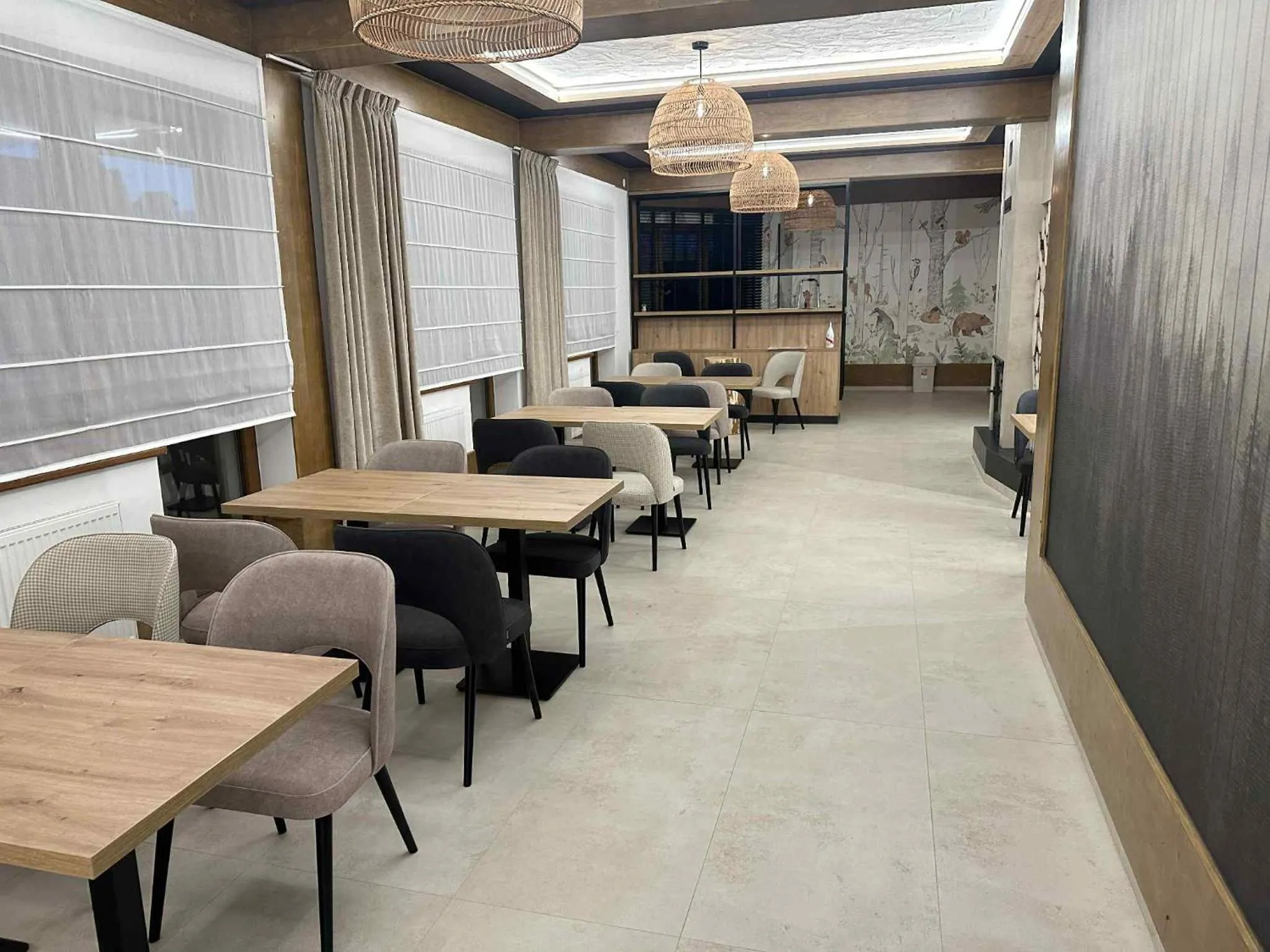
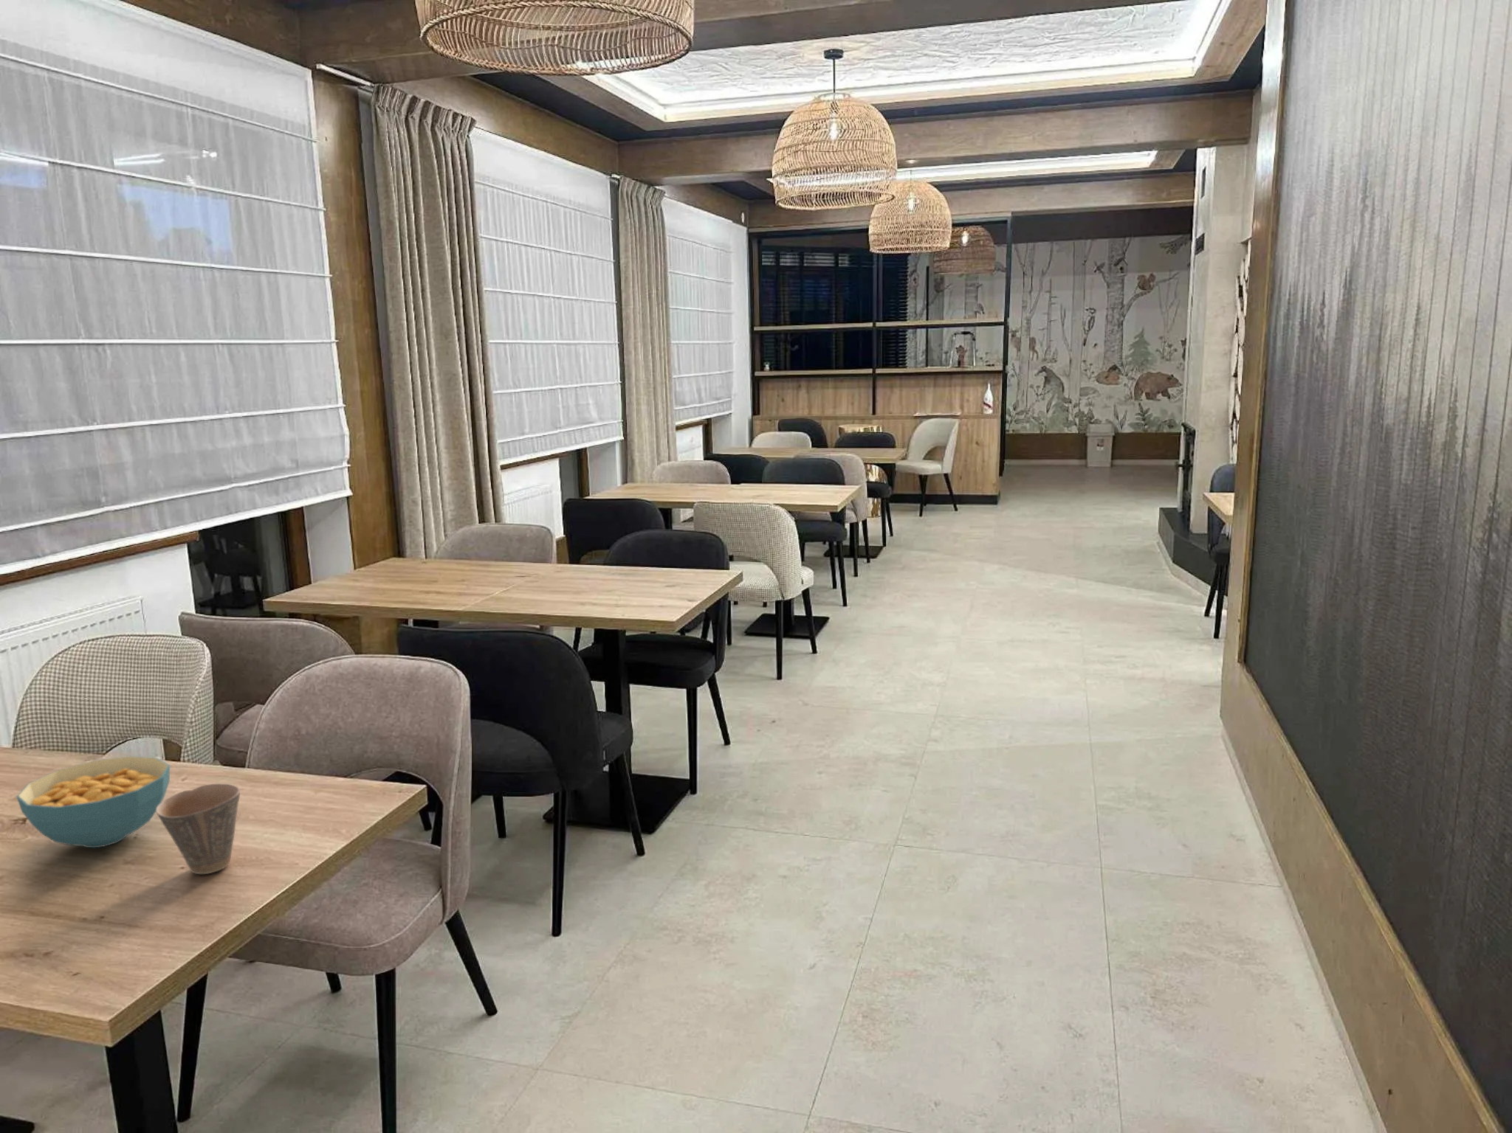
+ cereal bowl [15,756,170,849]
+ cup [156,783,240,875]
